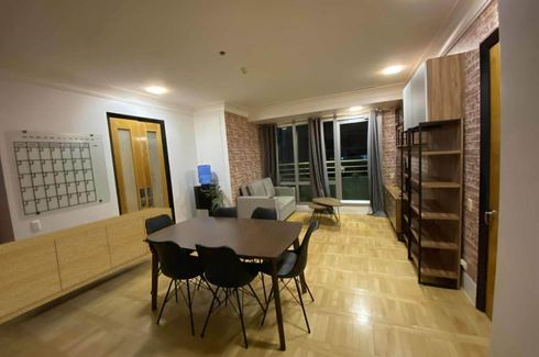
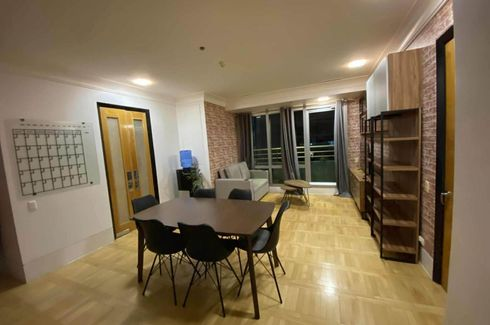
- sideboard [0,207,173,325]
